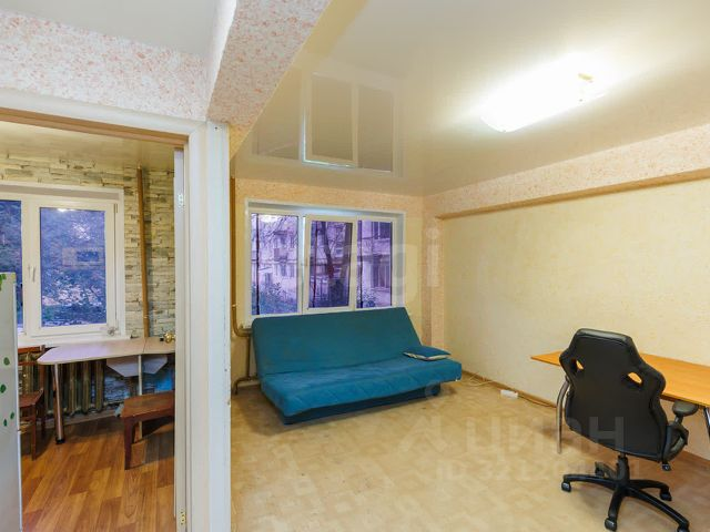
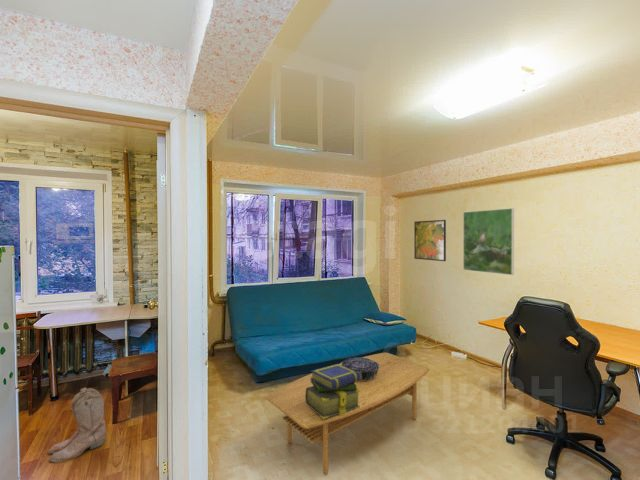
+ decorative bowl [340,356,380,381]
+ coffee table [265,352,430,476]
+ stack of books [305,363,361,419]
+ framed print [462,207,515,276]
+ boots [47,387,107,463]
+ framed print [413,219,447,262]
